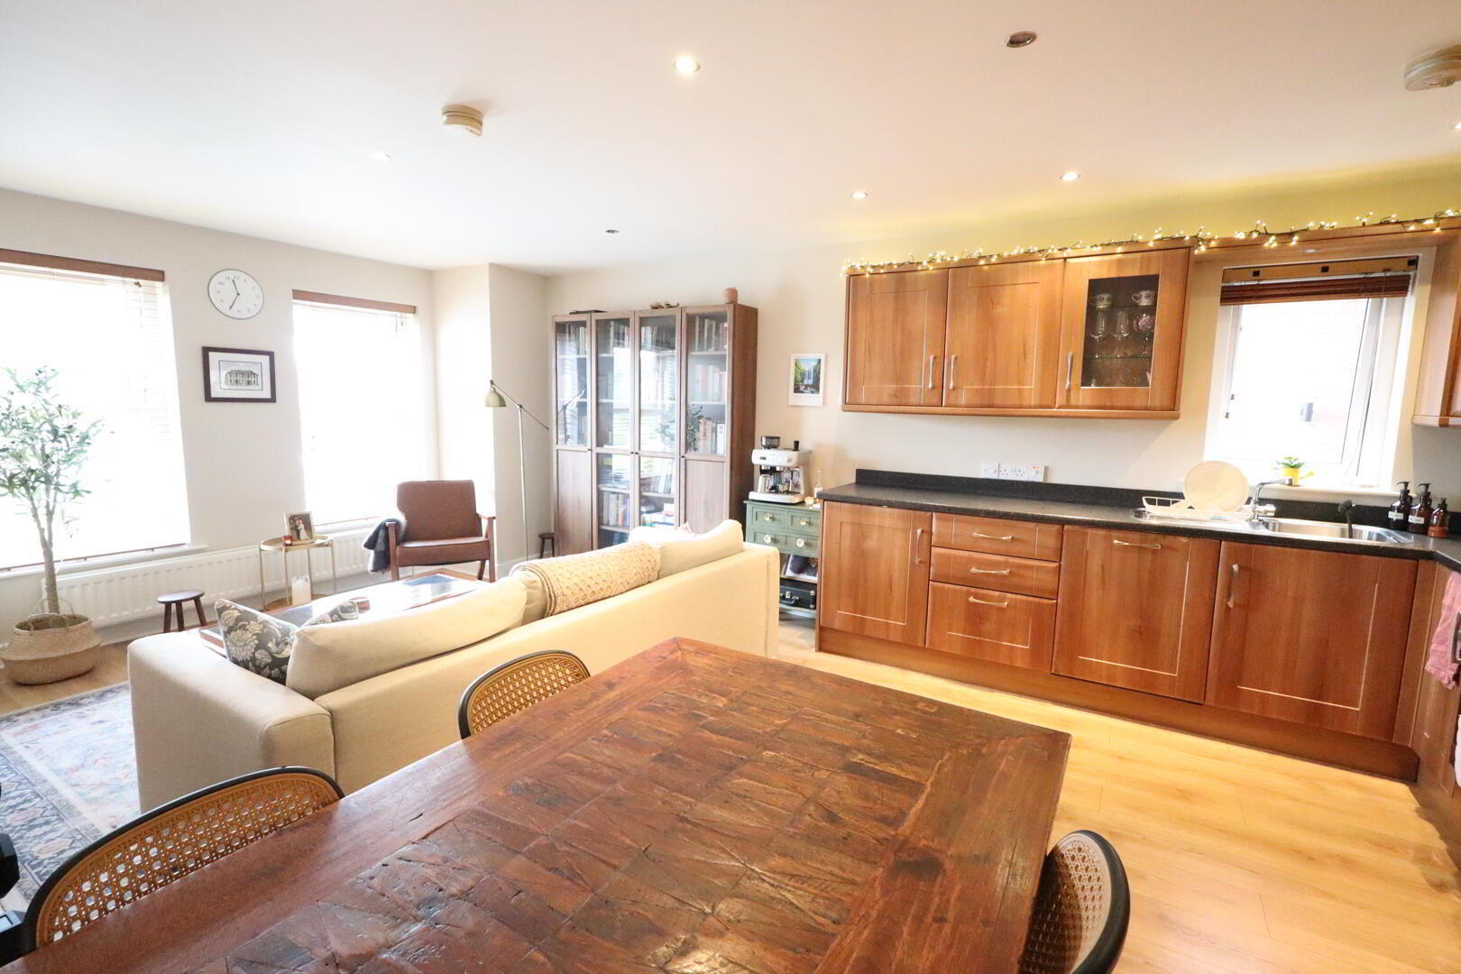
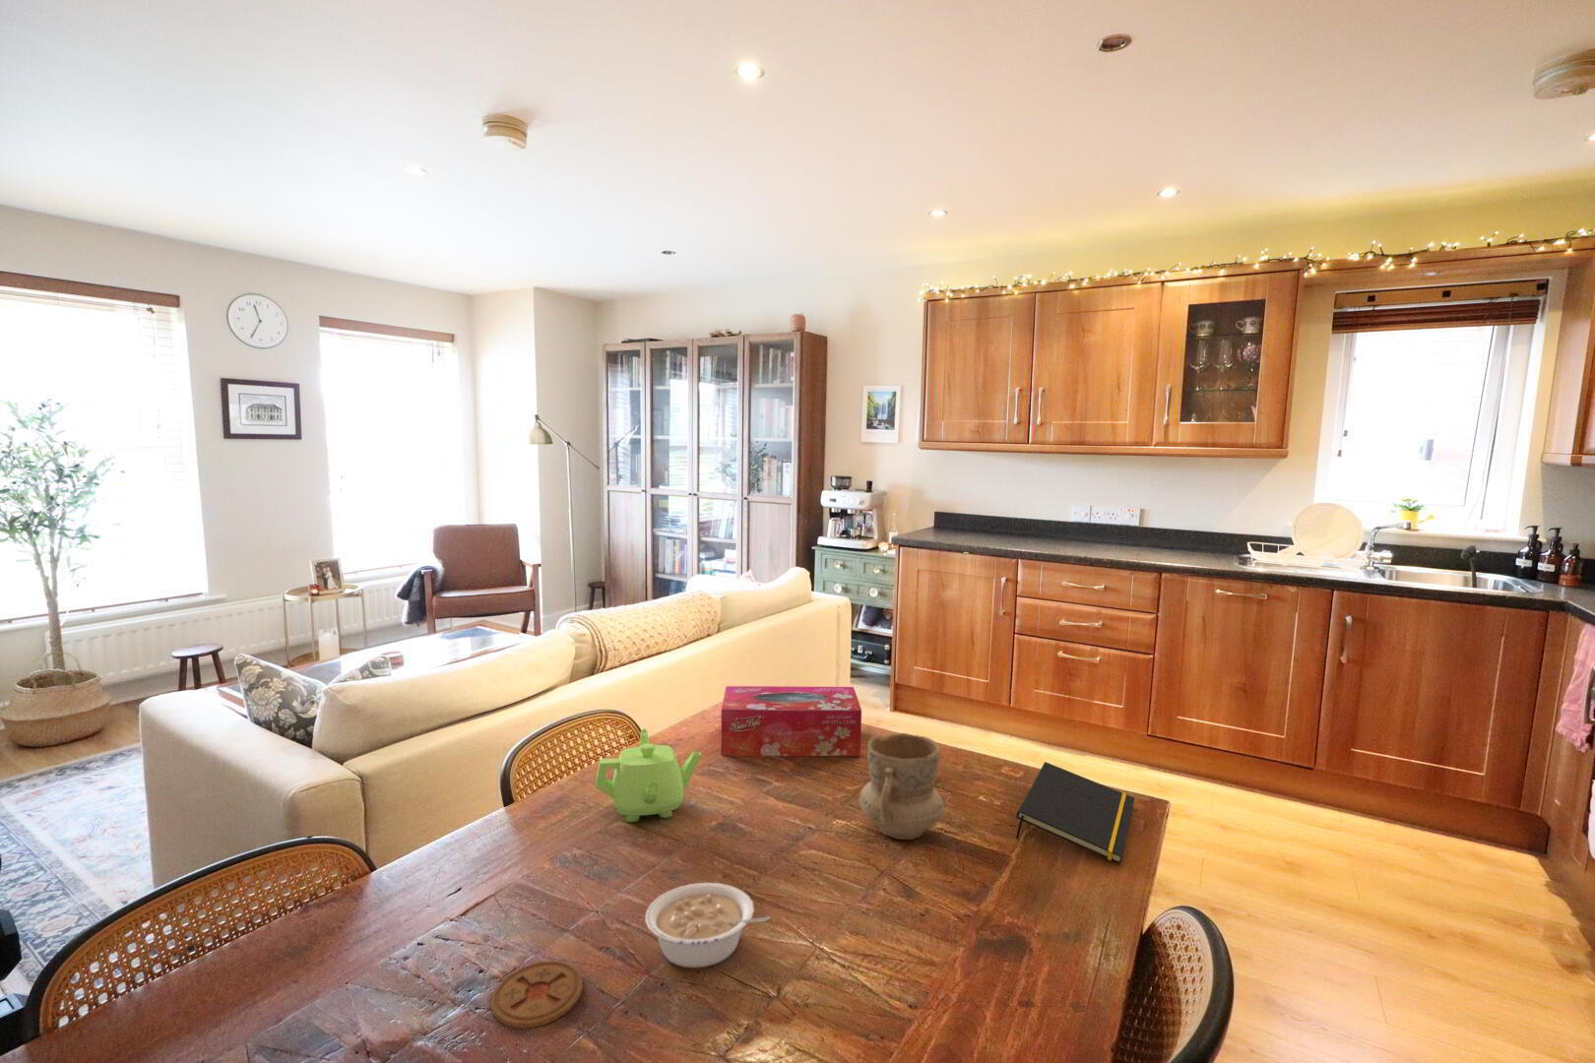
+ teapot [595,728,703,823]
+ coaster [490,960,584,1030]
+ tissue box [719,685,863,757]
+ notepad [1015,760,1136,865]
+ legume [644,881,771,968]
+ mug [858,732,945,841]
